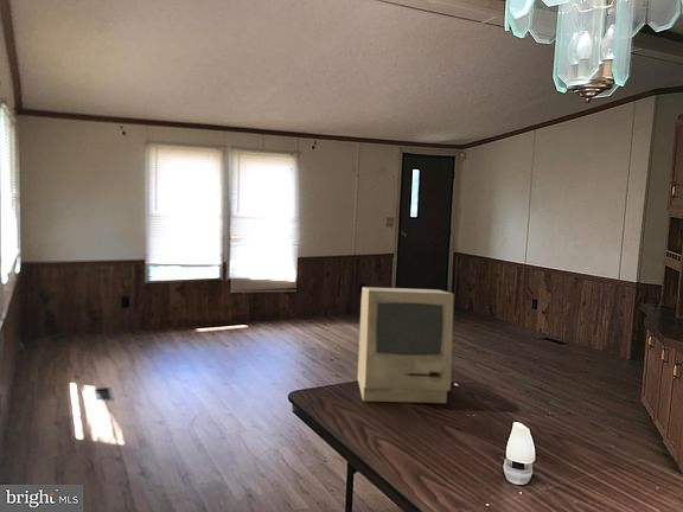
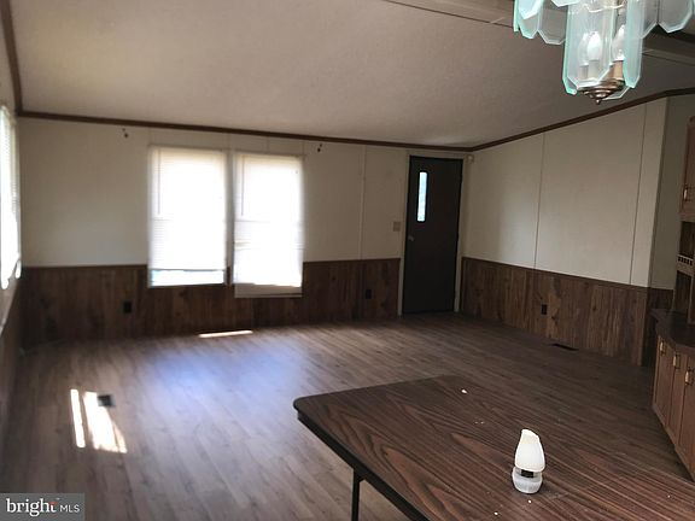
- computer monitor [357,286,455,404]
